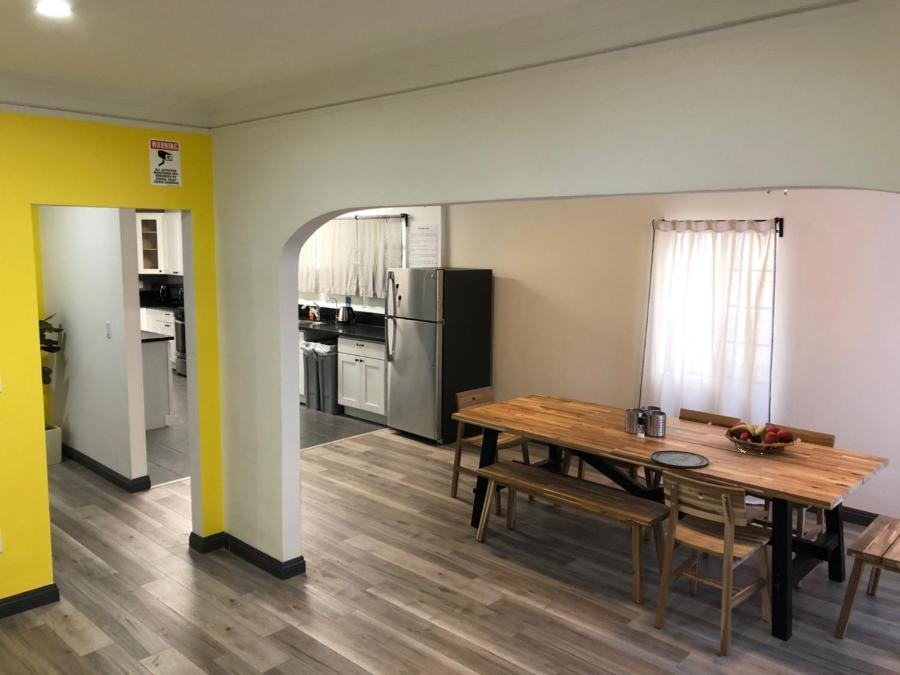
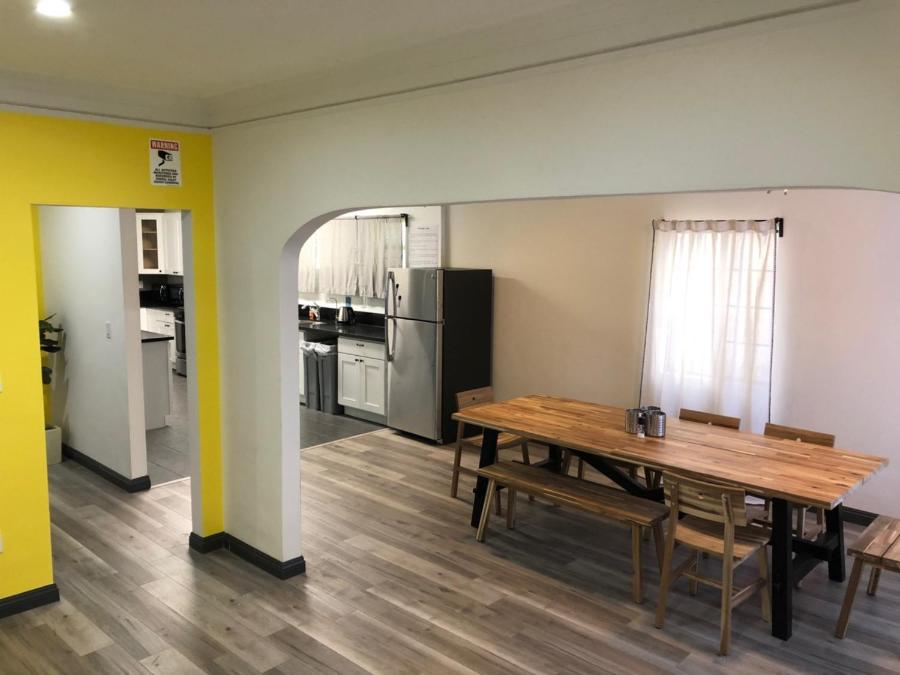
- fruit basket [724,421,795,455]
- plate [650,449,710,470]
